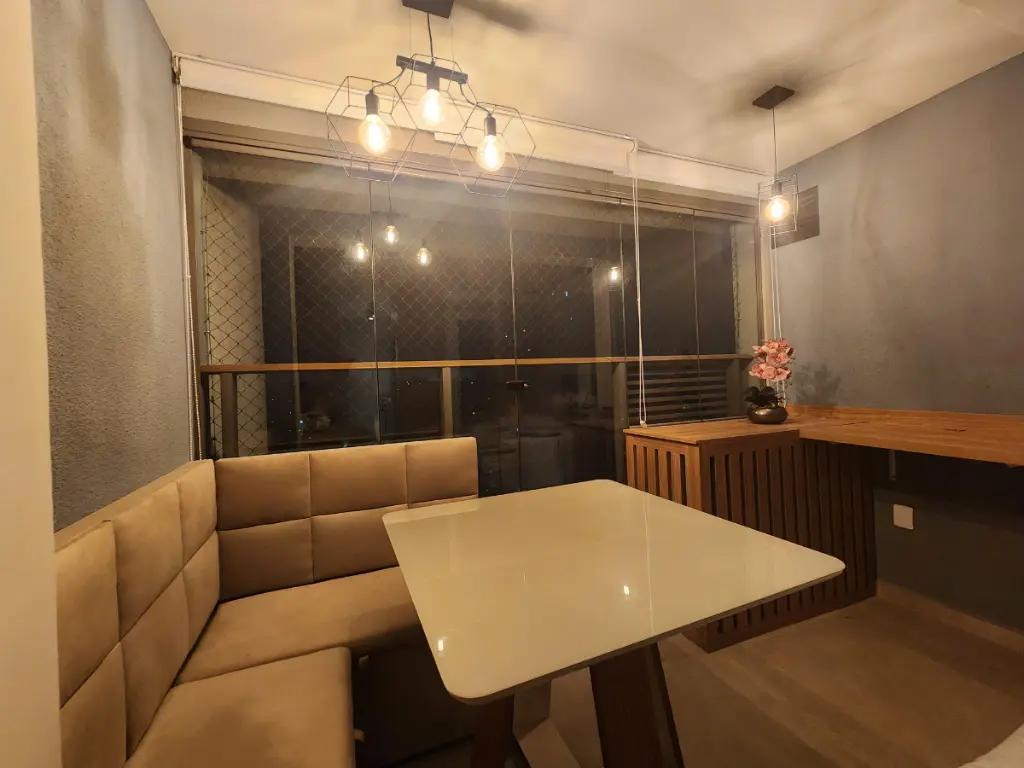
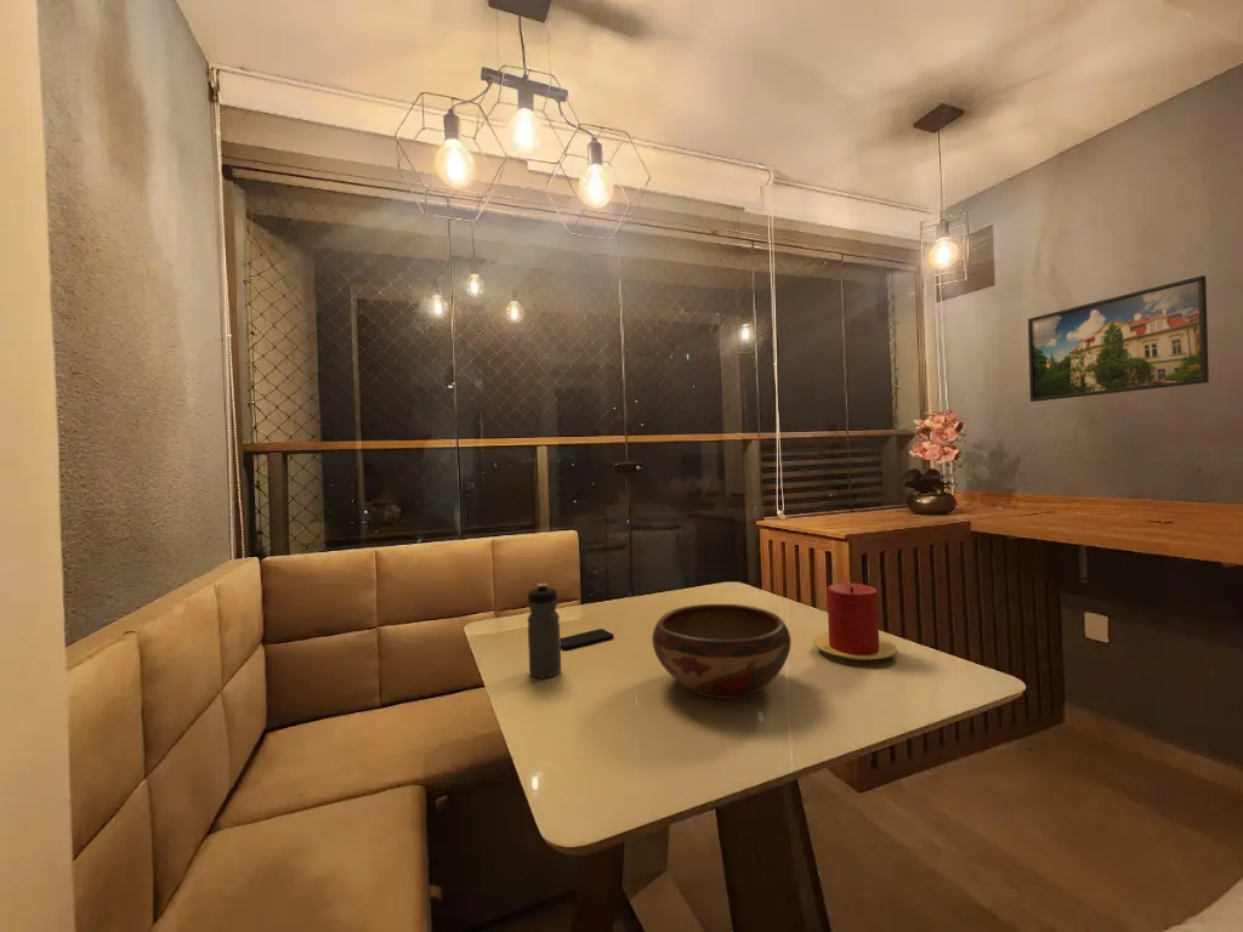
+ smartphone [560,627,615,650]
+ decorative bowl [651,603,793,700]
+ candle [812,582,898,661]
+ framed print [1027,274,1210,403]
+ water bottle [527,582,562,680]
